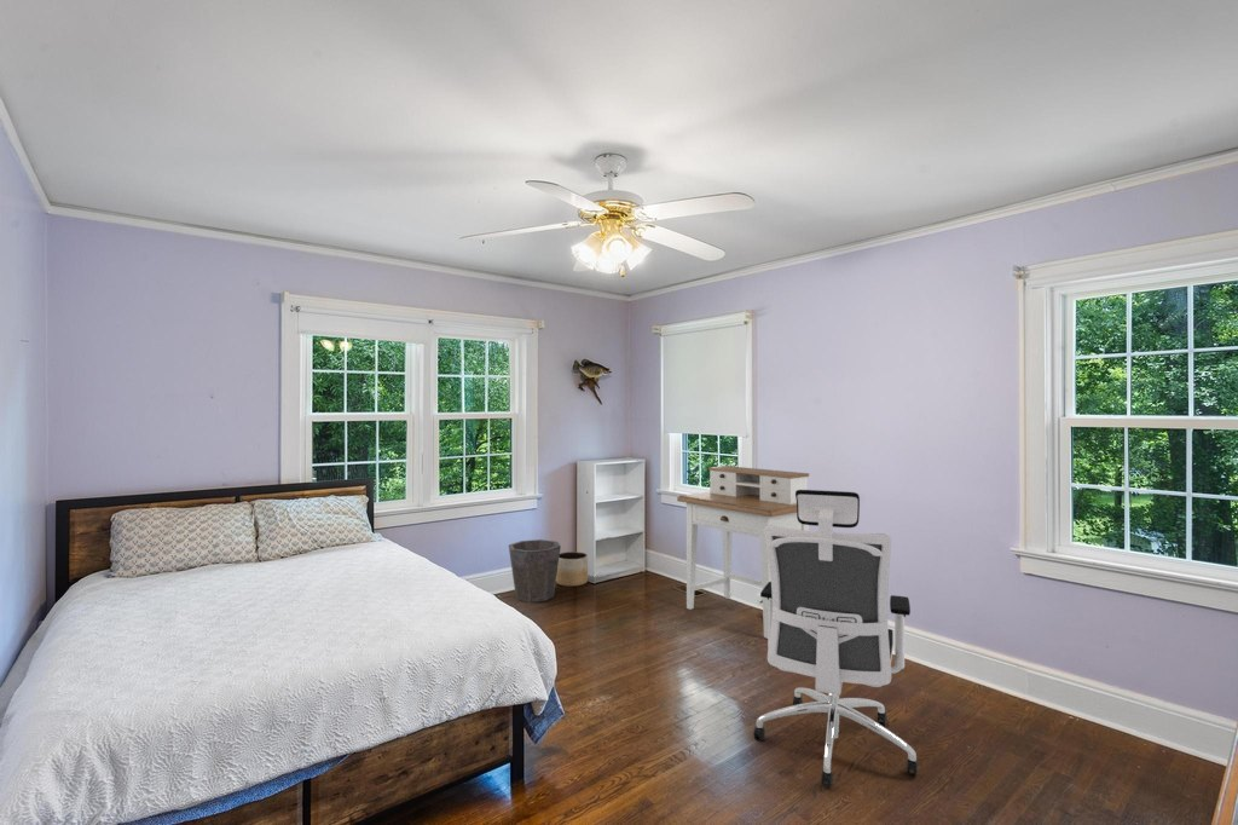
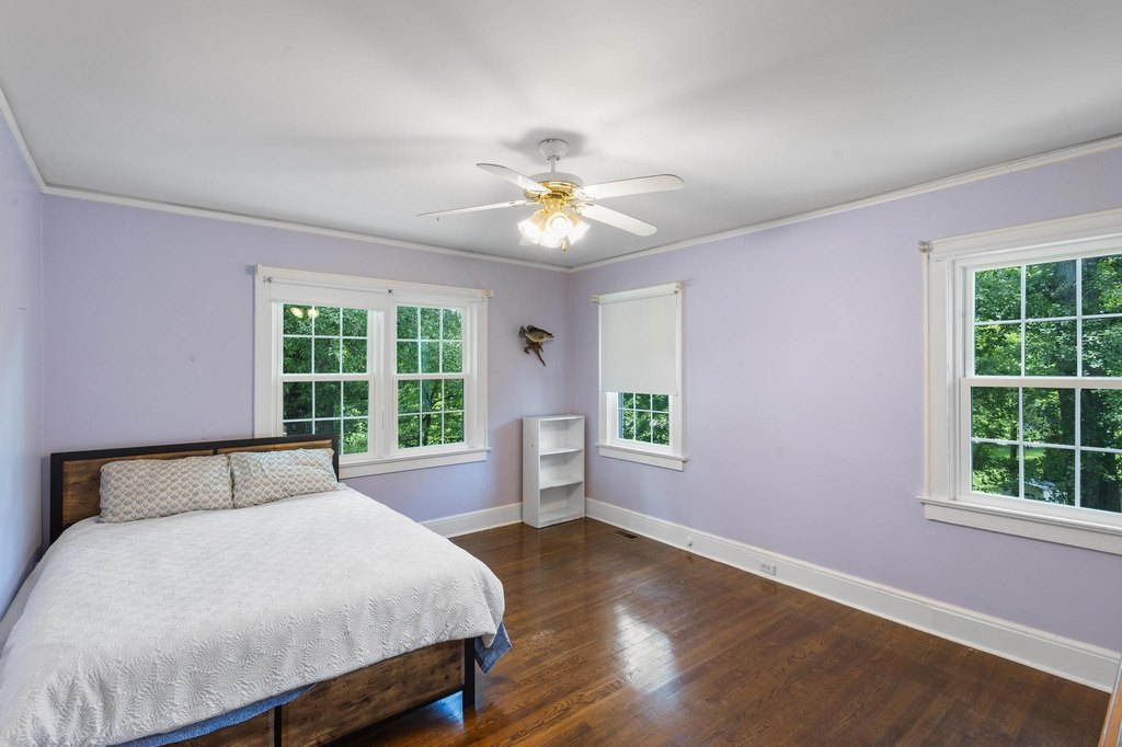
- office chair [753,489,919,789]
- planter [556,550,589,588]
- desk [676,465,810,640]
- waste bin [508,538,562,604]
